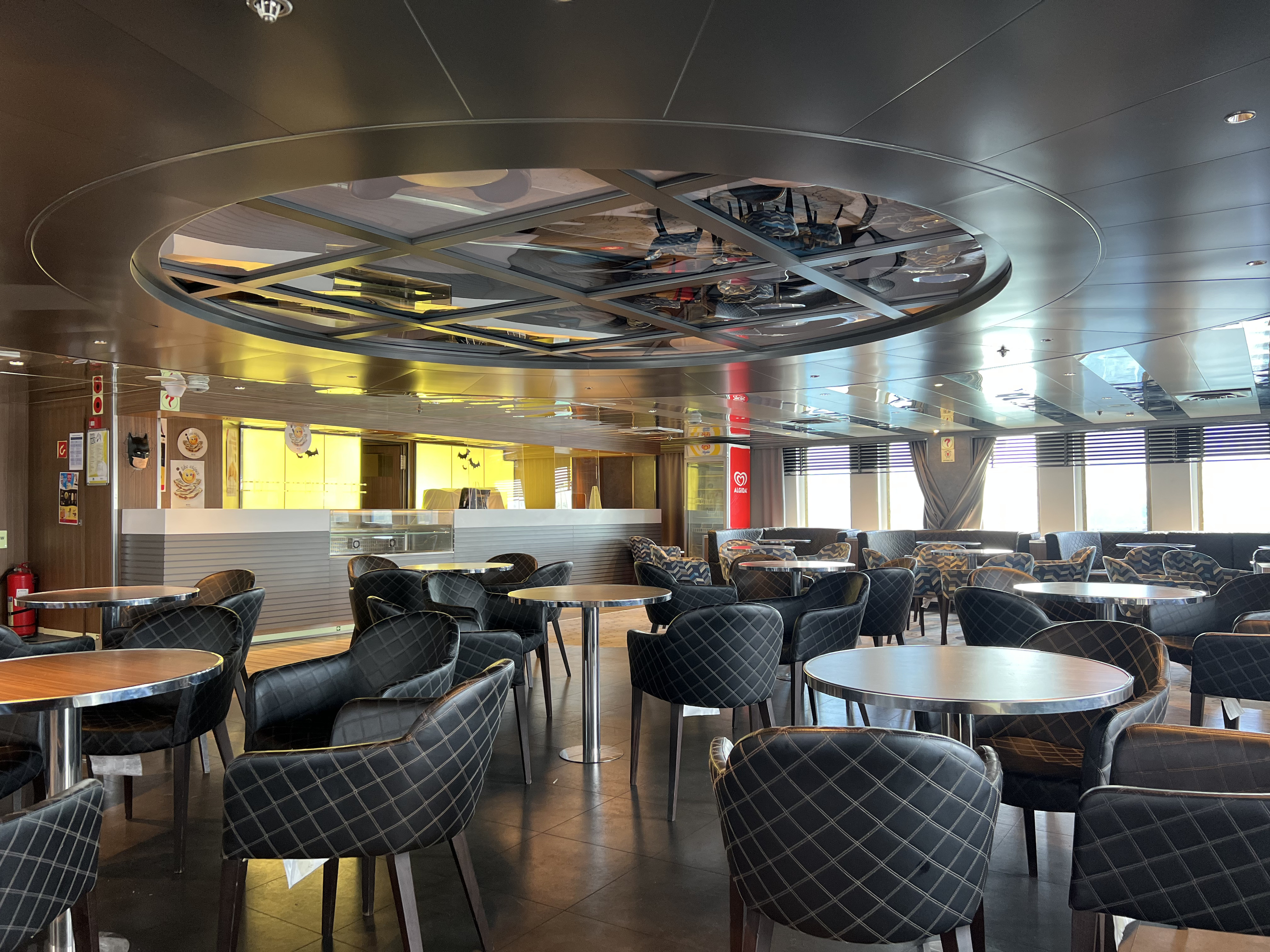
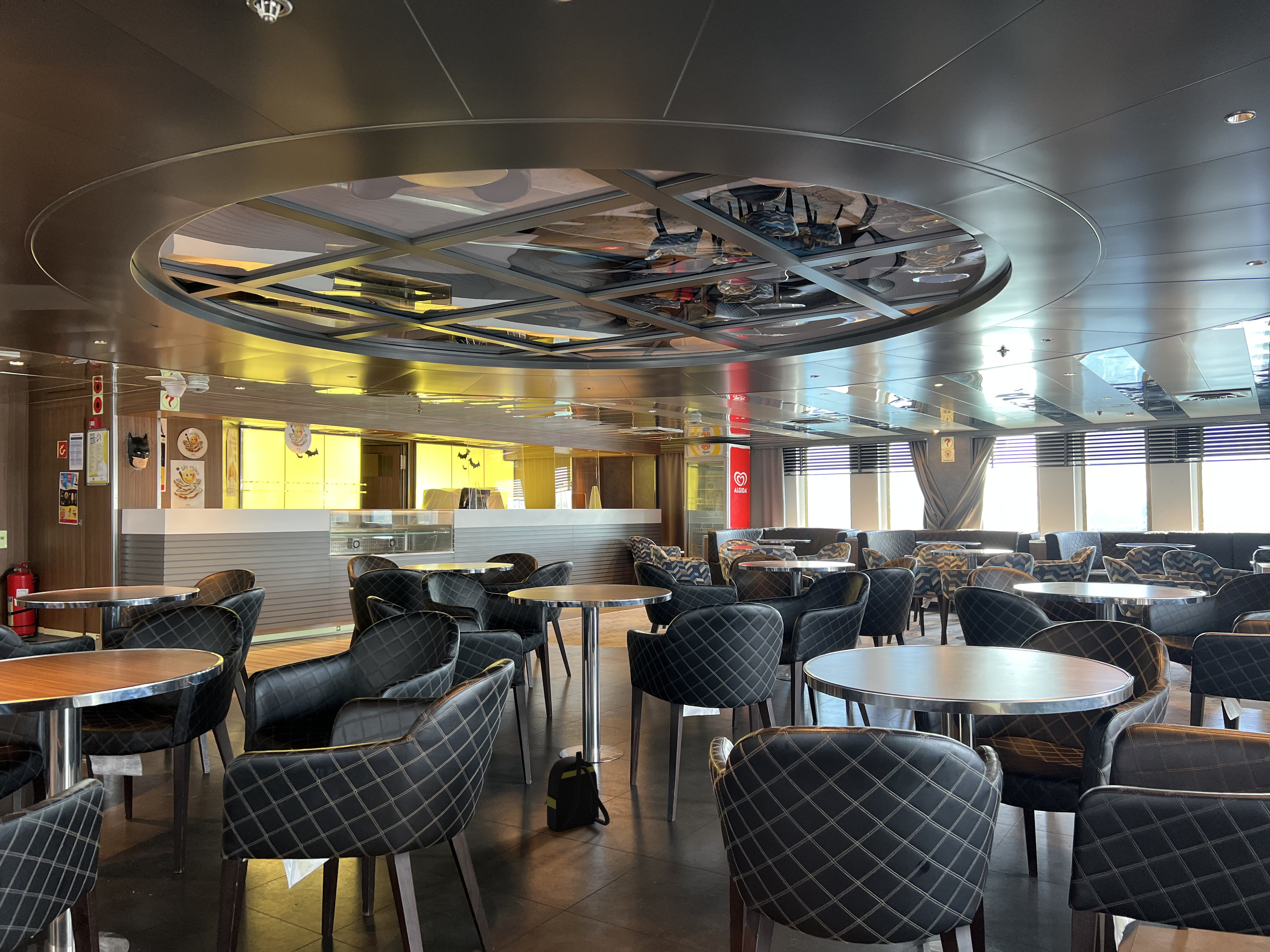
+ backpack [544,751,610,832]
